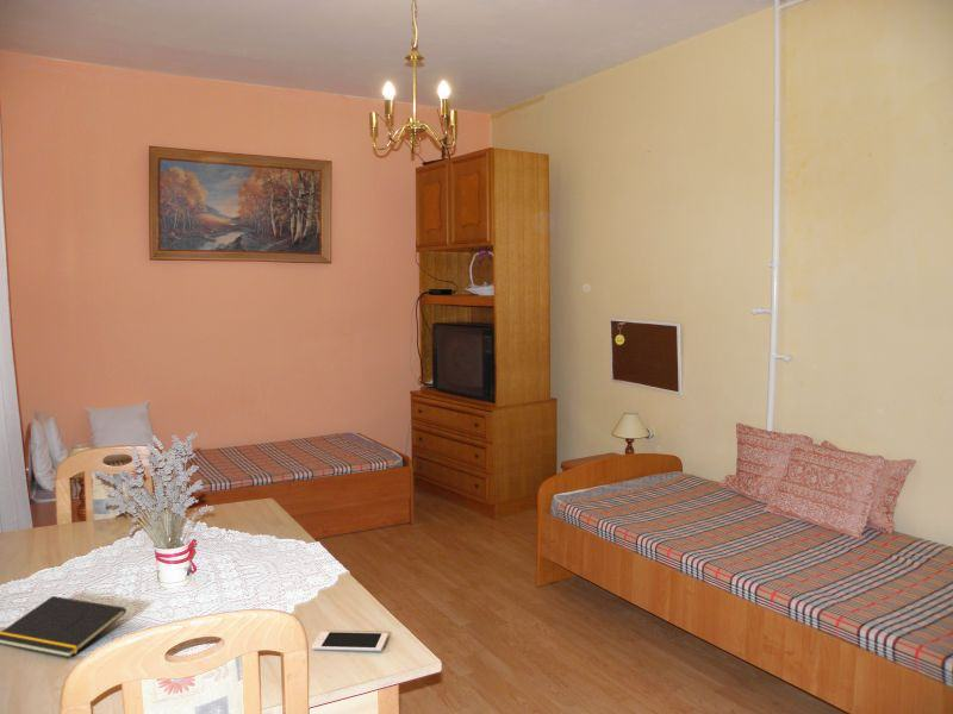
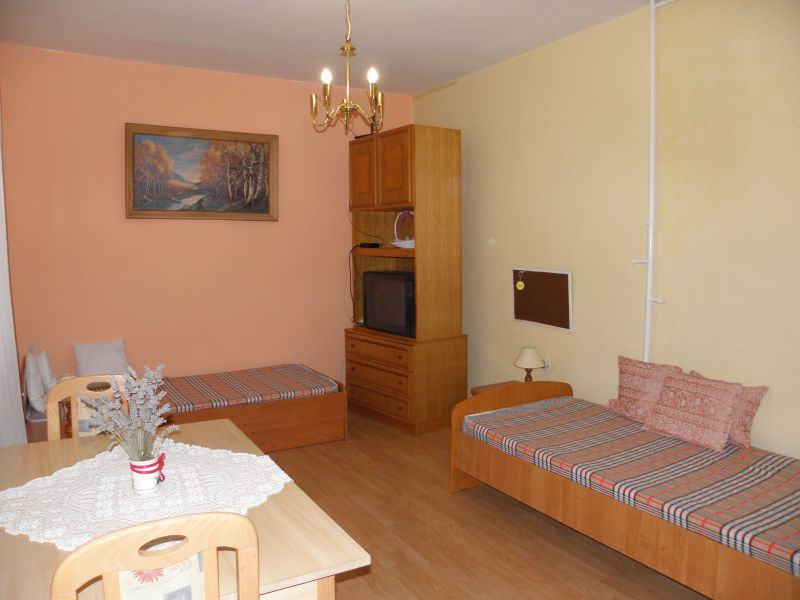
- notepad [0,595,127,659]
- cell phone [311,630,390,652]
